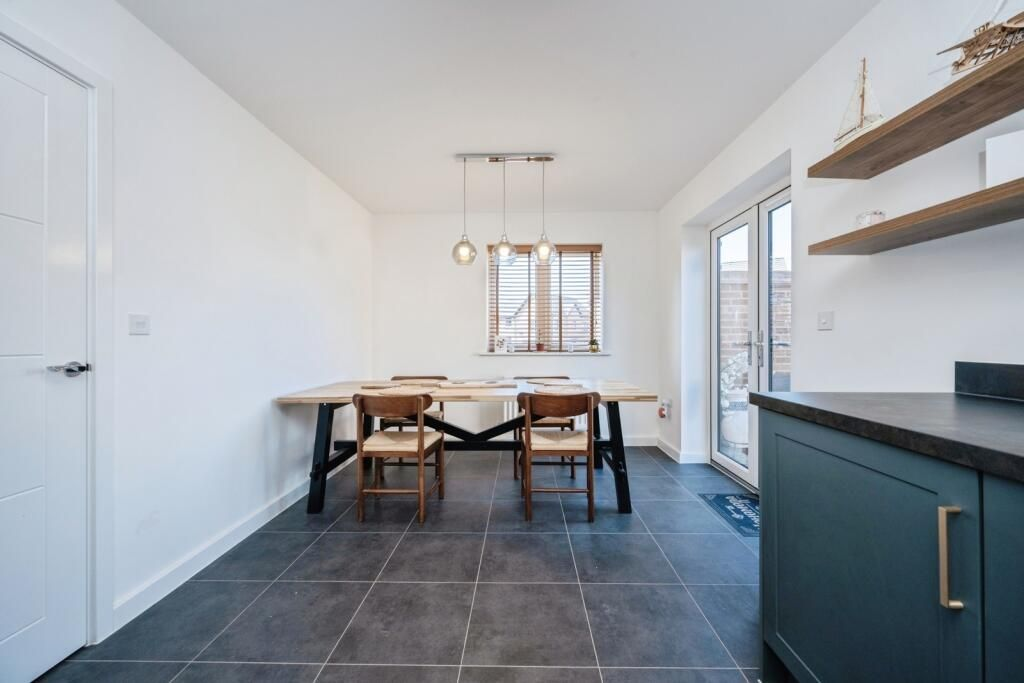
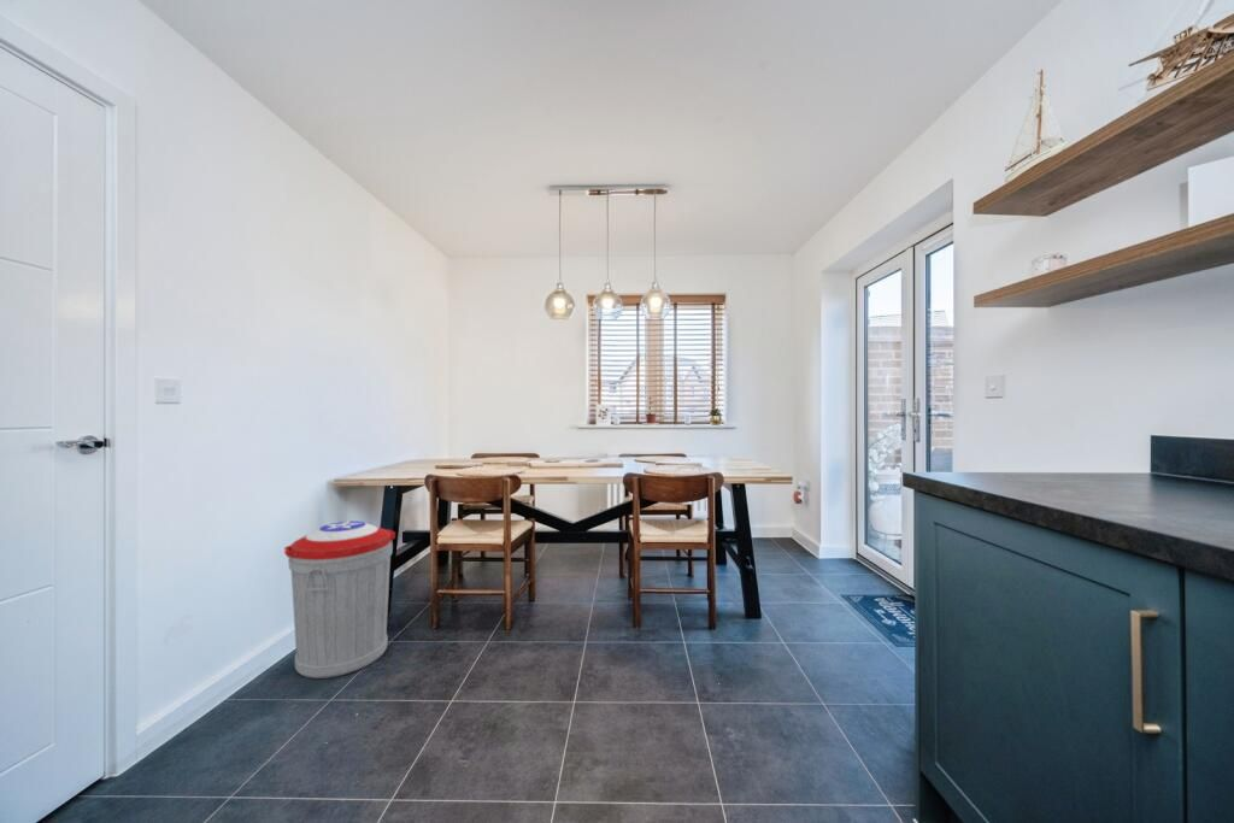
+ trash can [283,519,396,680]
